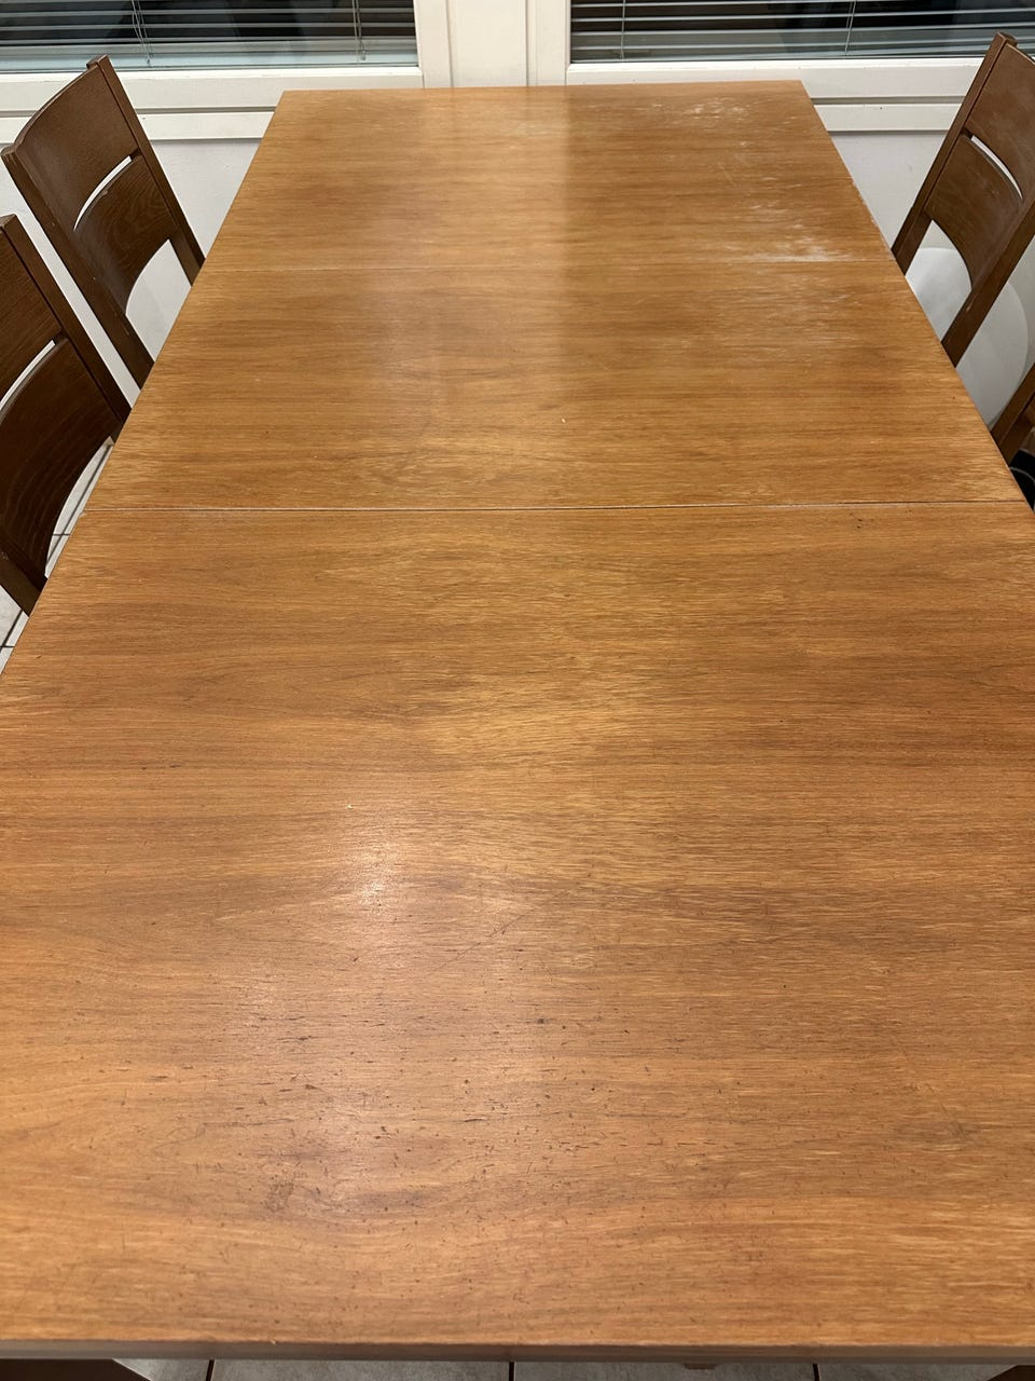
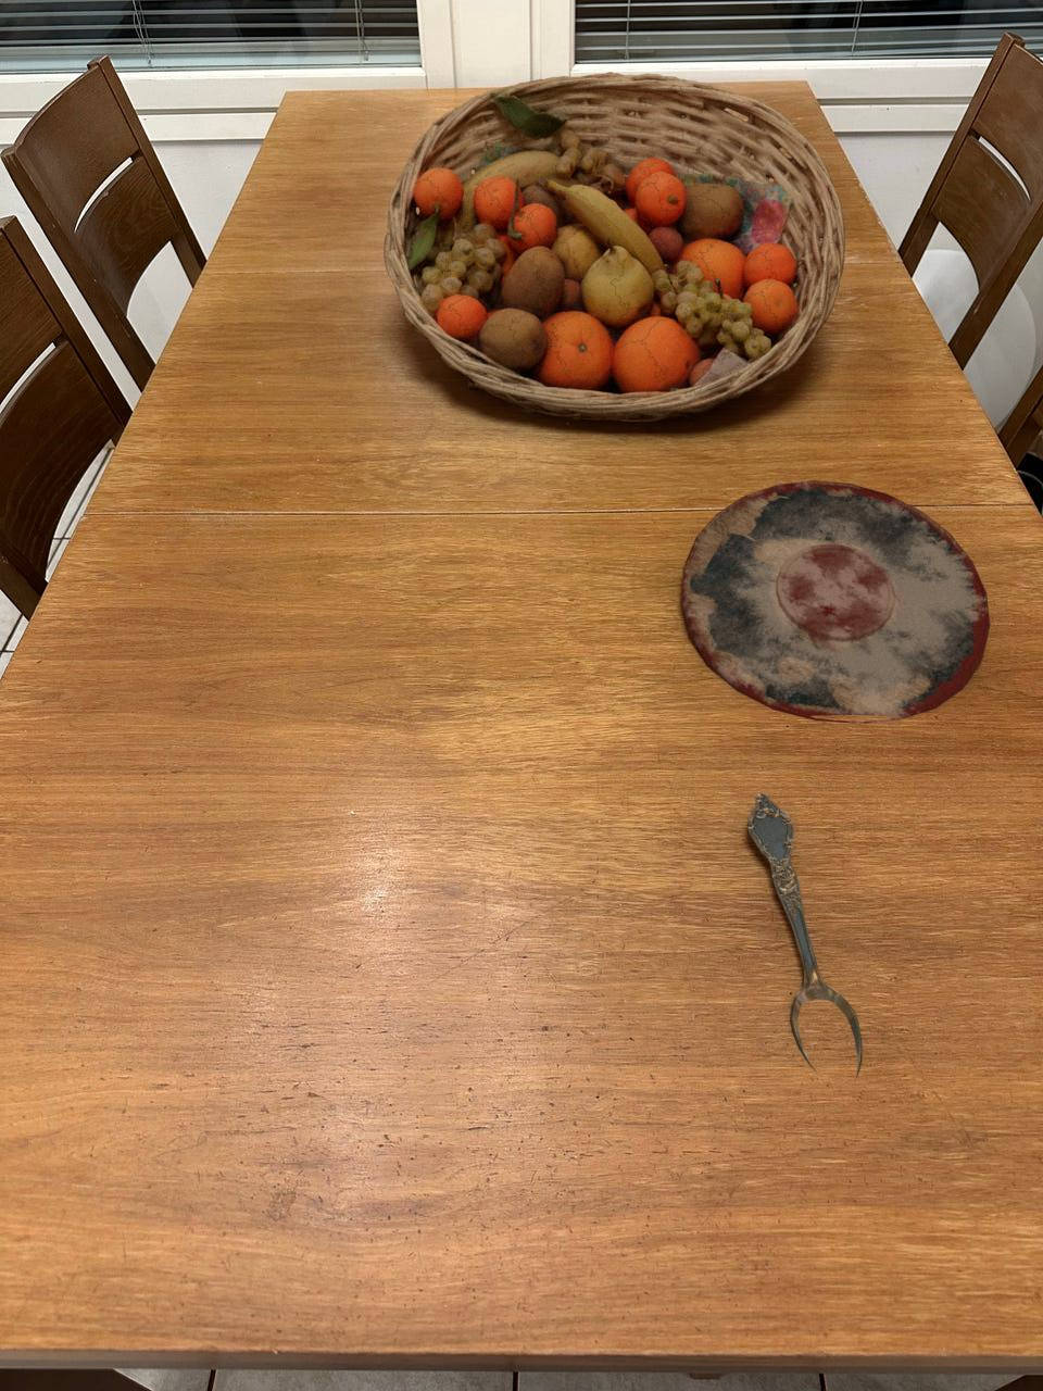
+ fruit basket [382,70,847,423]
+ plate [680,480,990,725]
+ spoon [746,792,863,1080]
